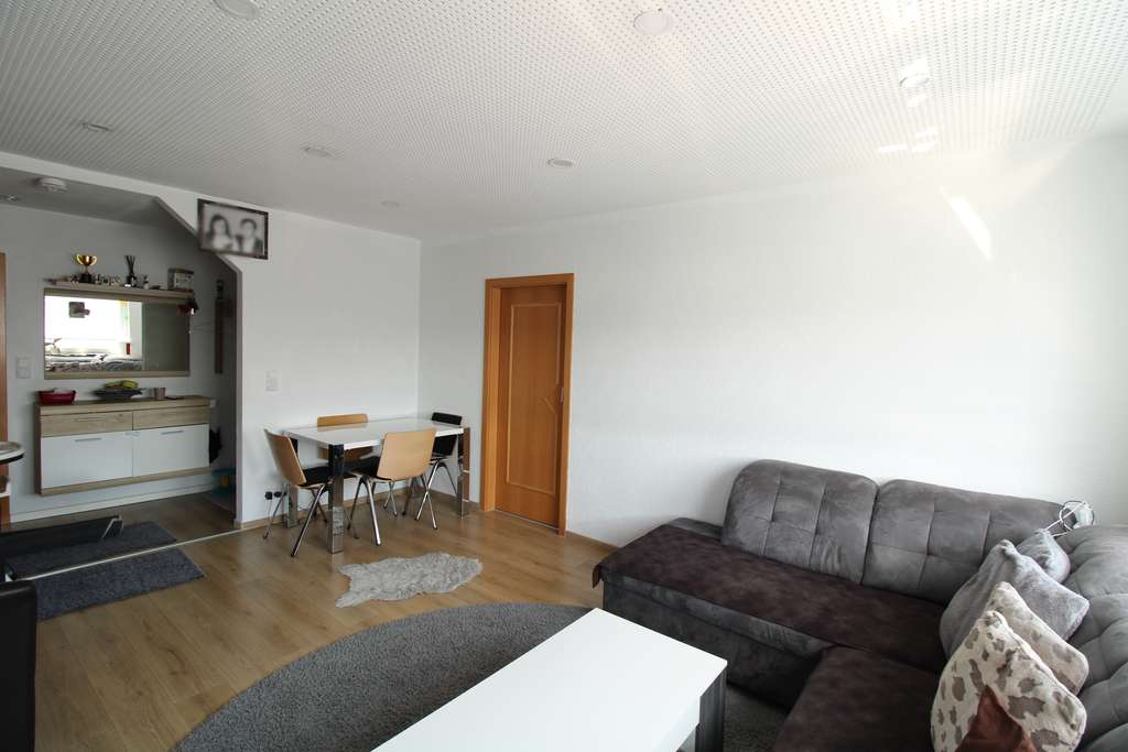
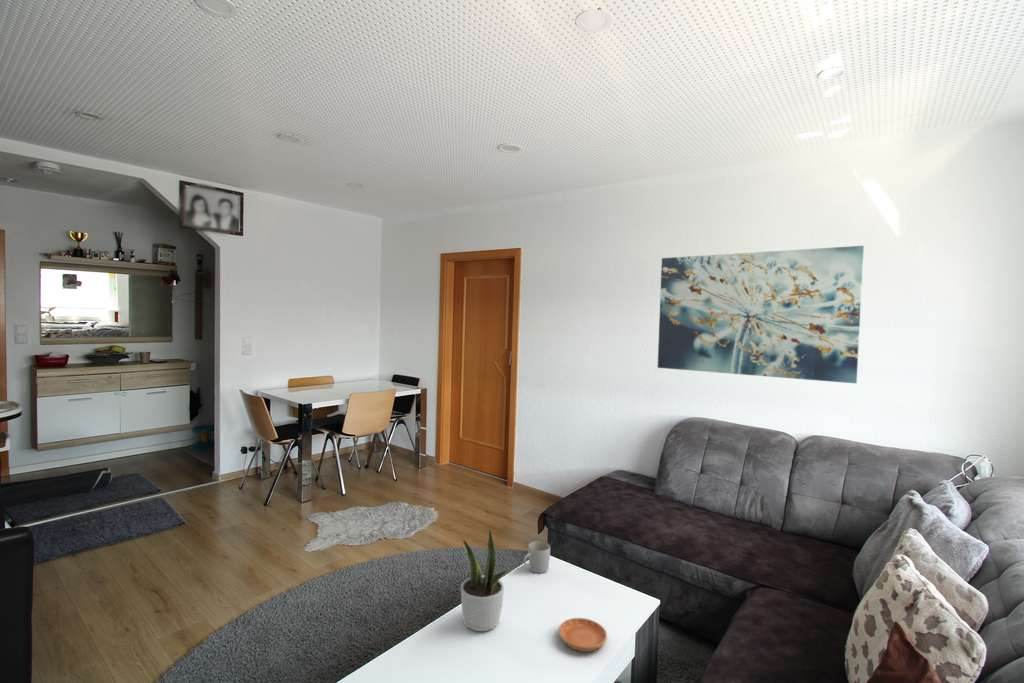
+ saucer [558,617,608,653]
+ mug [523,540,551,574]
+ wall art [657,245,865,384]
+ potted plant [460,525,509,632]
